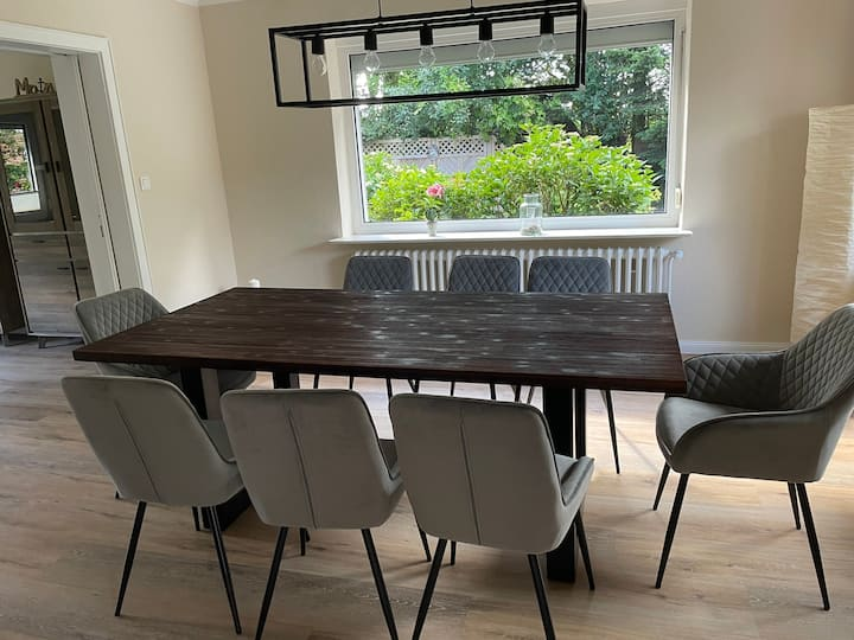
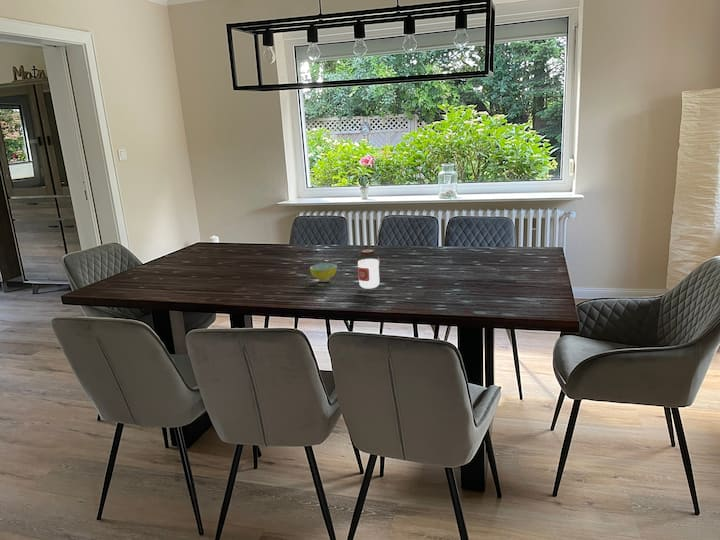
+ bowl [309,262,338,283]
+ jar [356,248,381,290]
